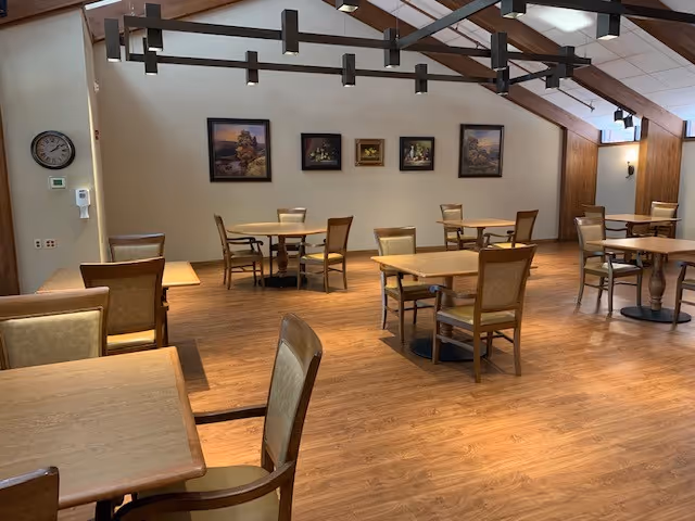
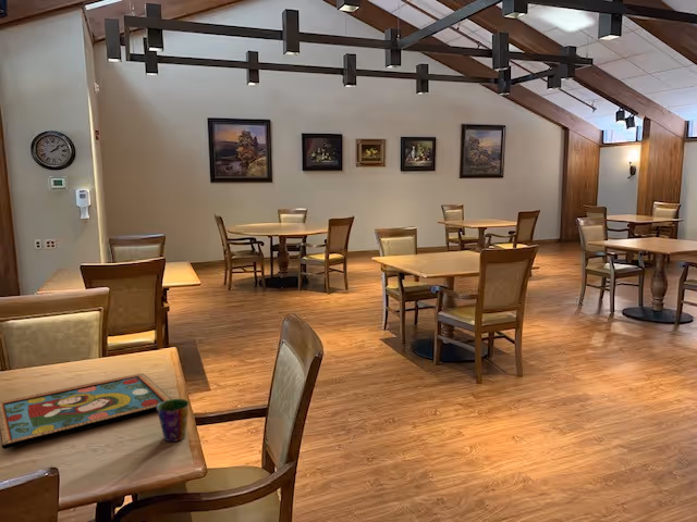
+ framed painting [0,372,172,450]
+ cup [156,398,191,443]
